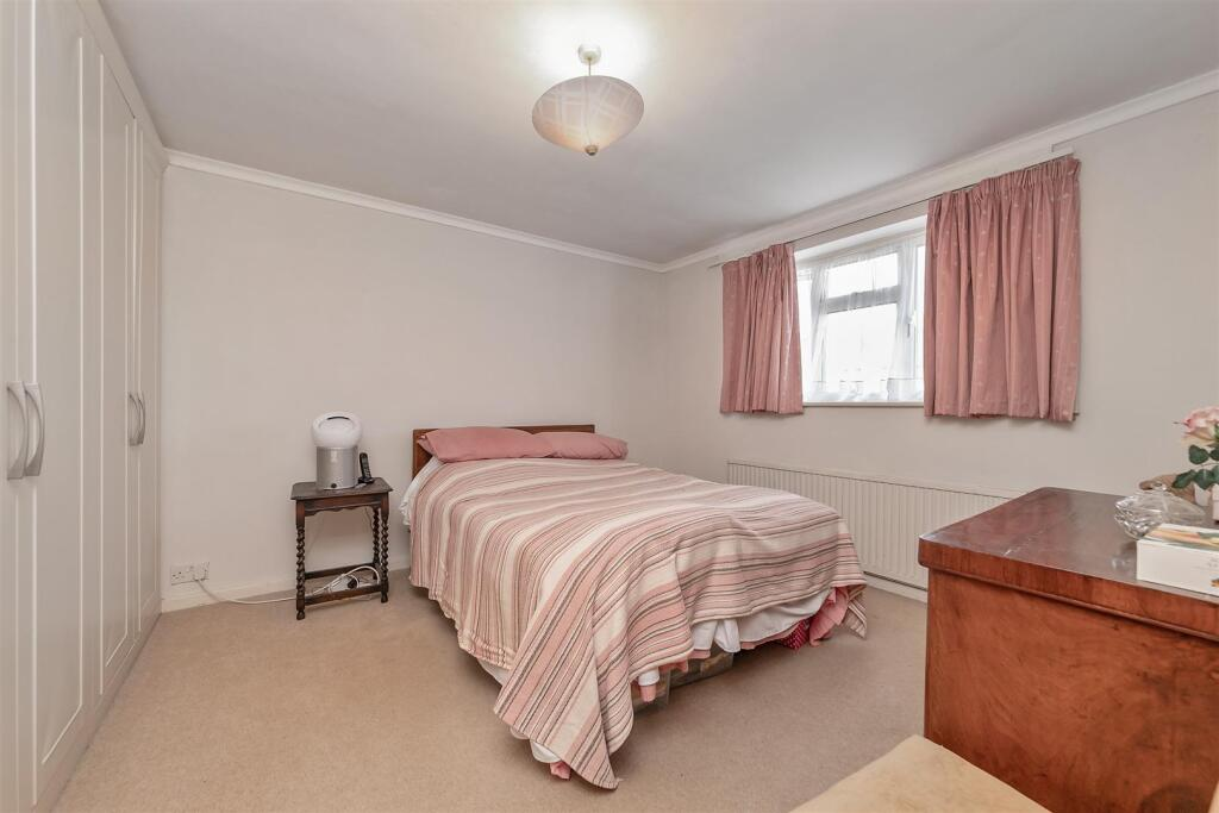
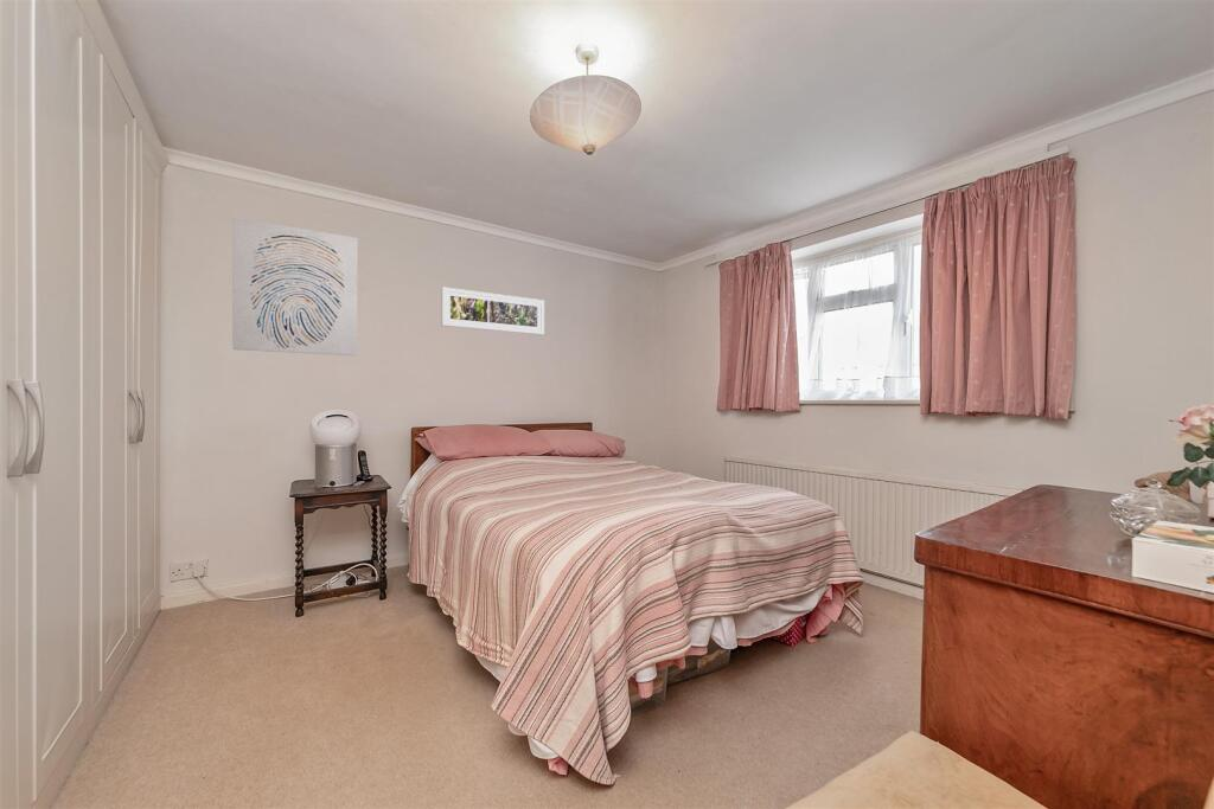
+ wall art [231,216,358,357]
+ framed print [440,285,545,335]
